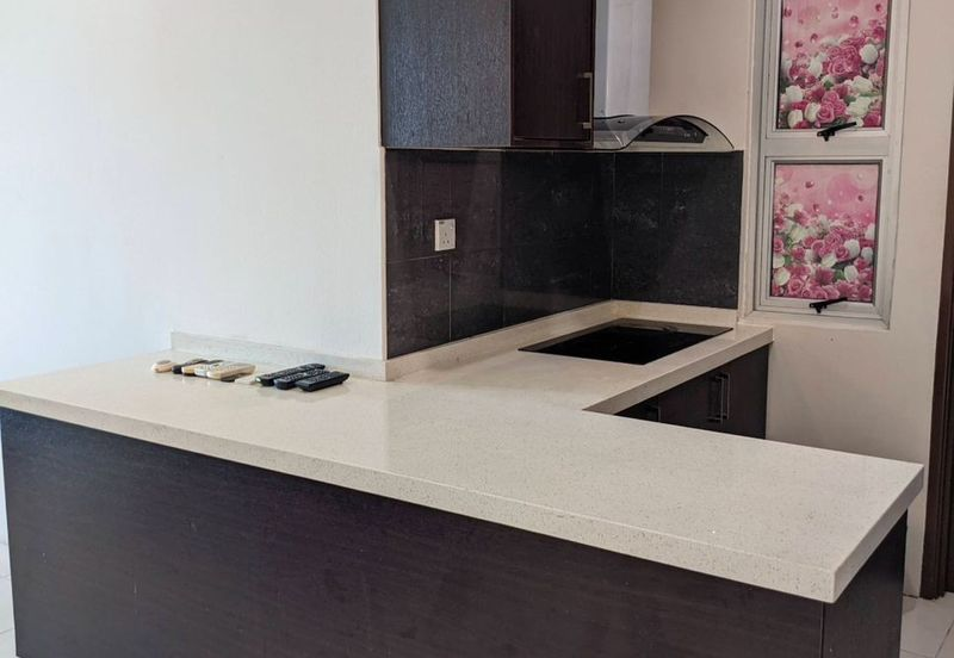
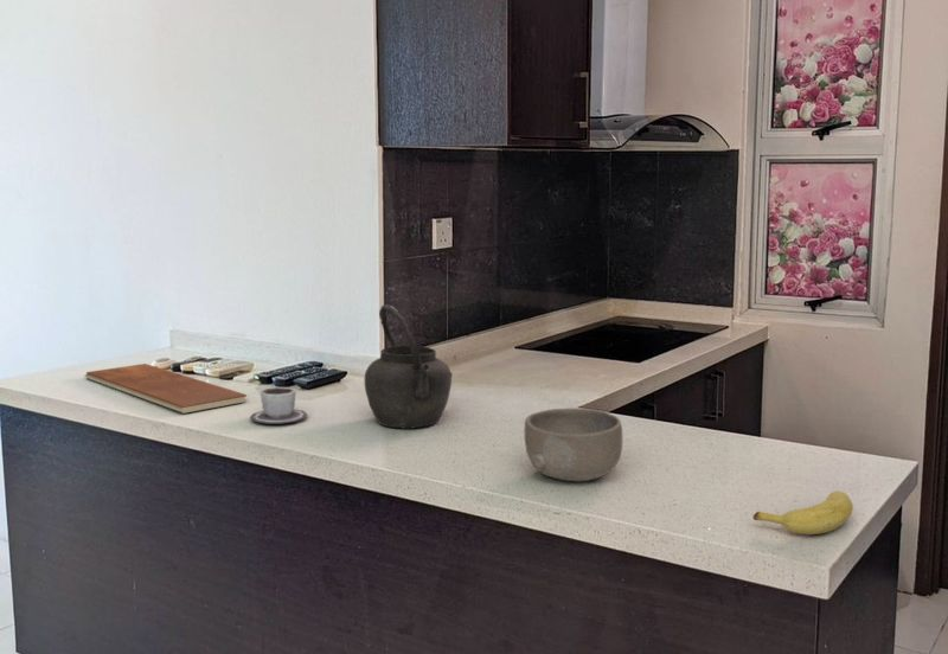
+ chopping board [83,363,248,415]
+ banana [752,490,854,536]
+ bowl [524,408,623,482]
+ cup [249,386,308,425]
+ kettle [364,303,454,430]
